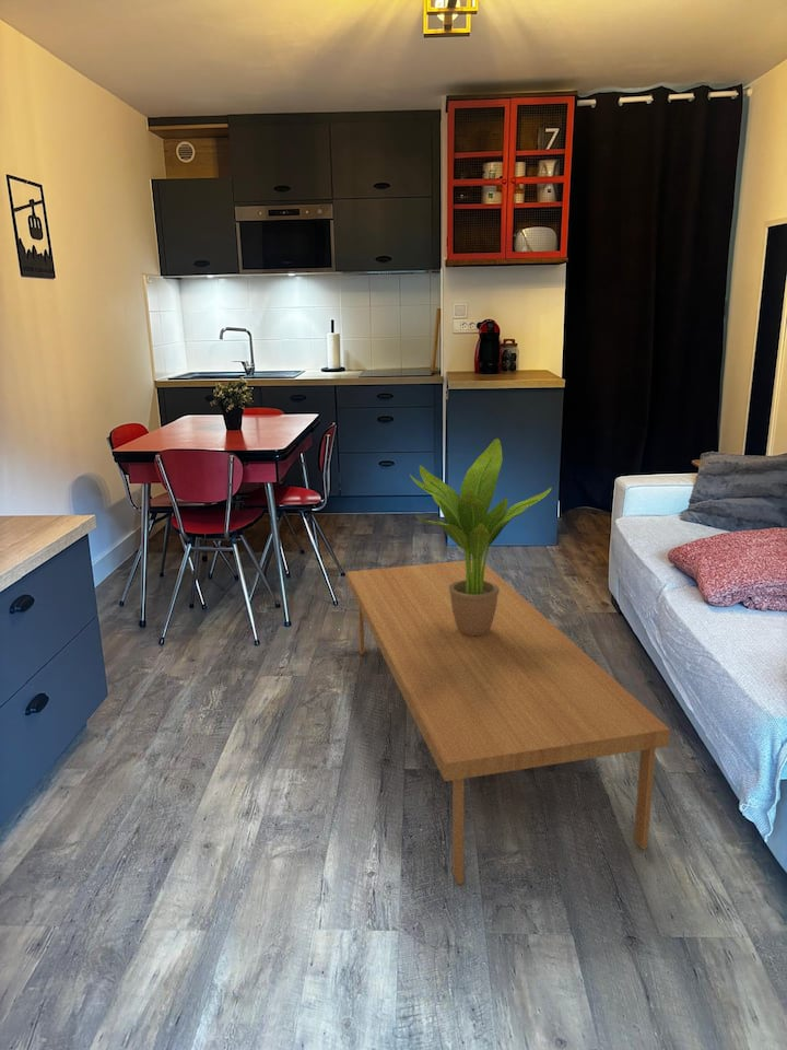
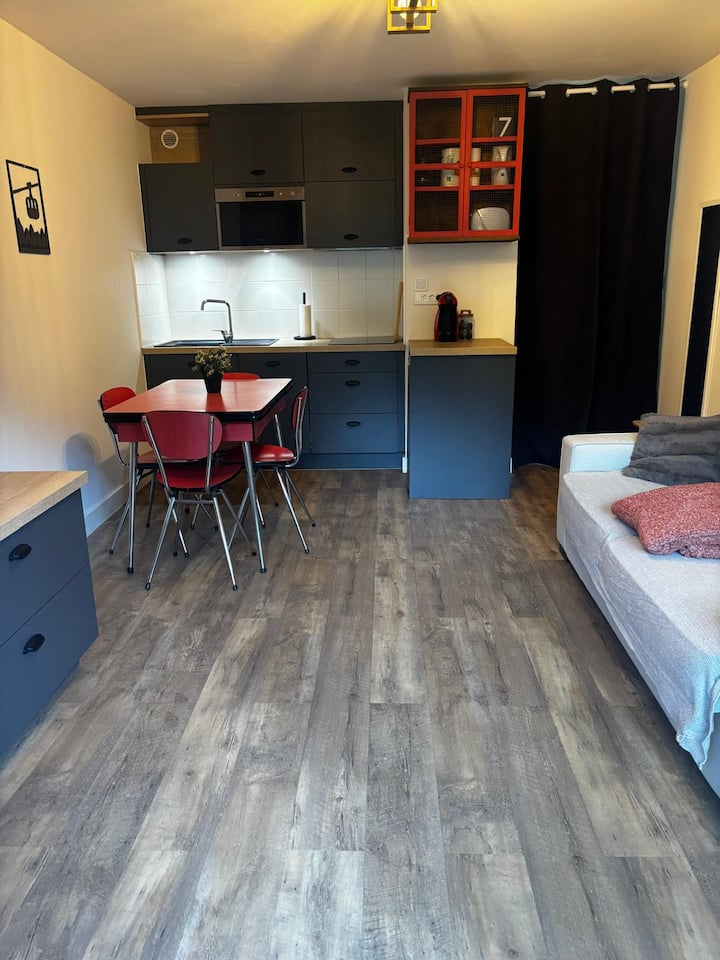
- potted plant [409,438,552,637]
- coffee table [345,559,671,885]
